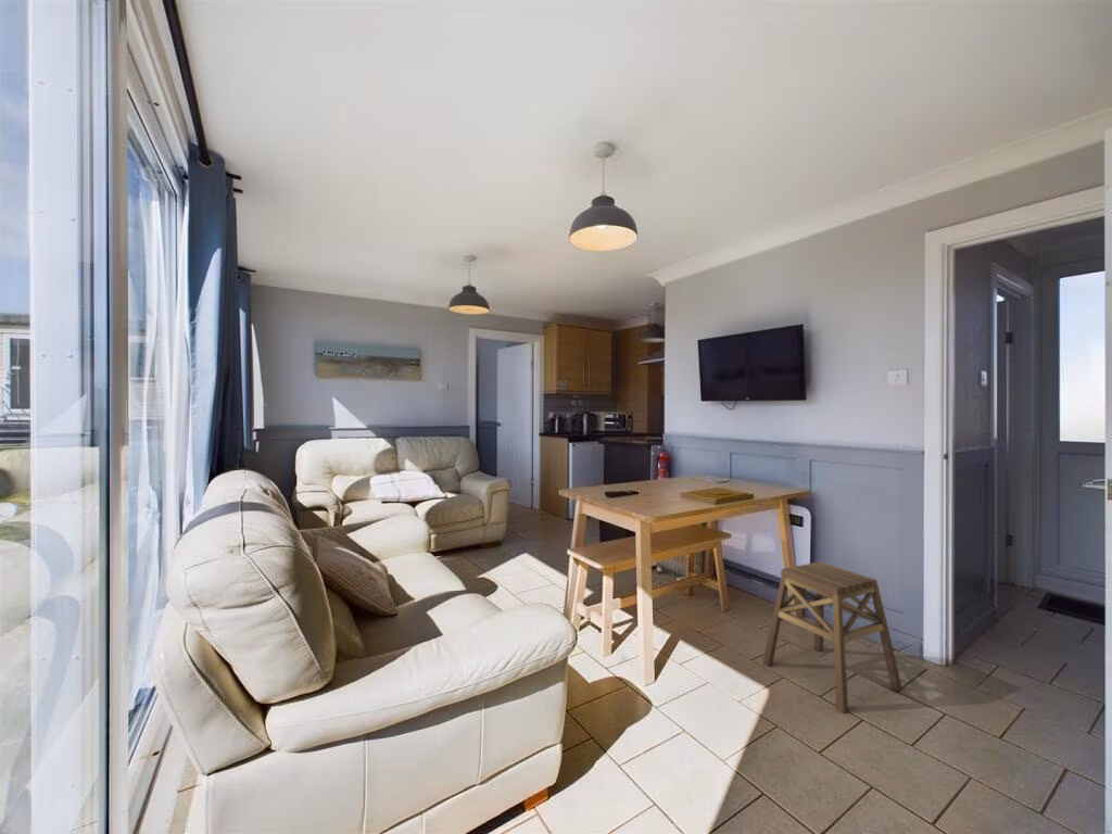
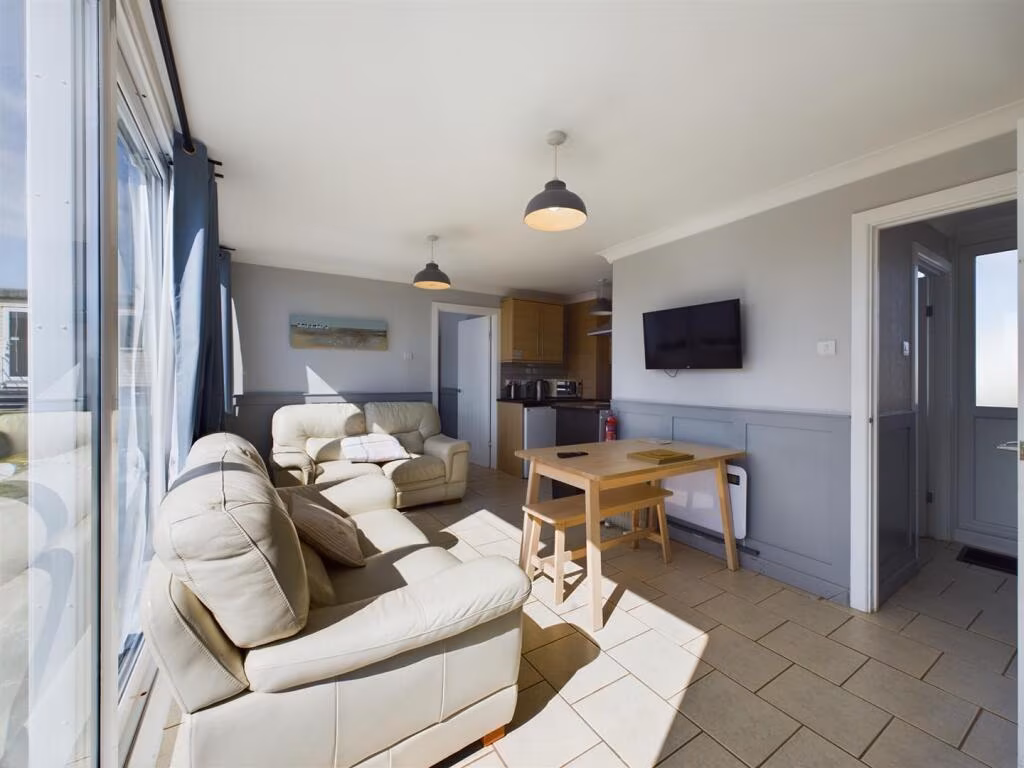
- stool [761,560,904,715]
